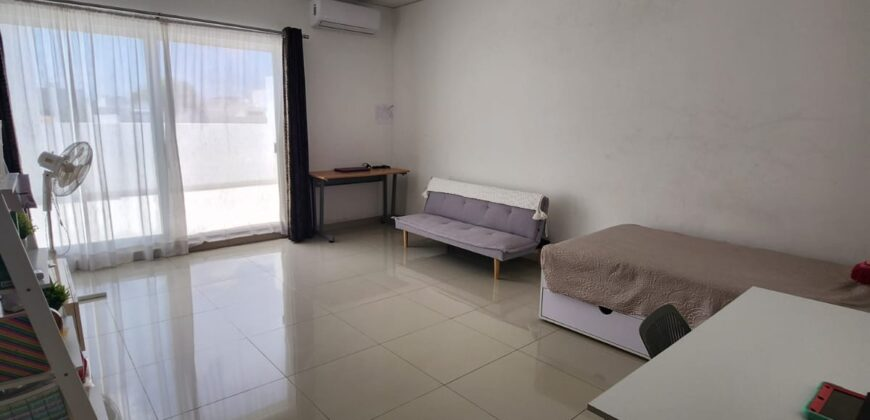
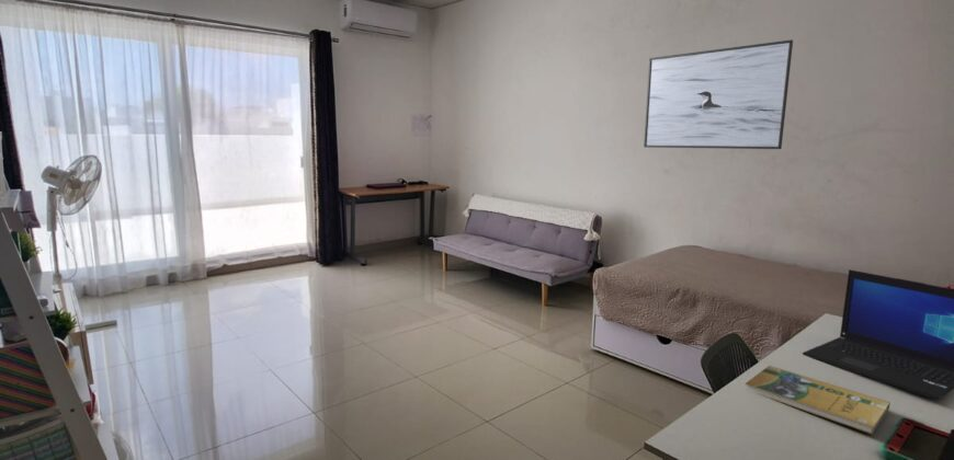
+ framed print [643,38,794,150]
+ booklet [743,365,891,435]
+ laptop [802,268,954,401]
